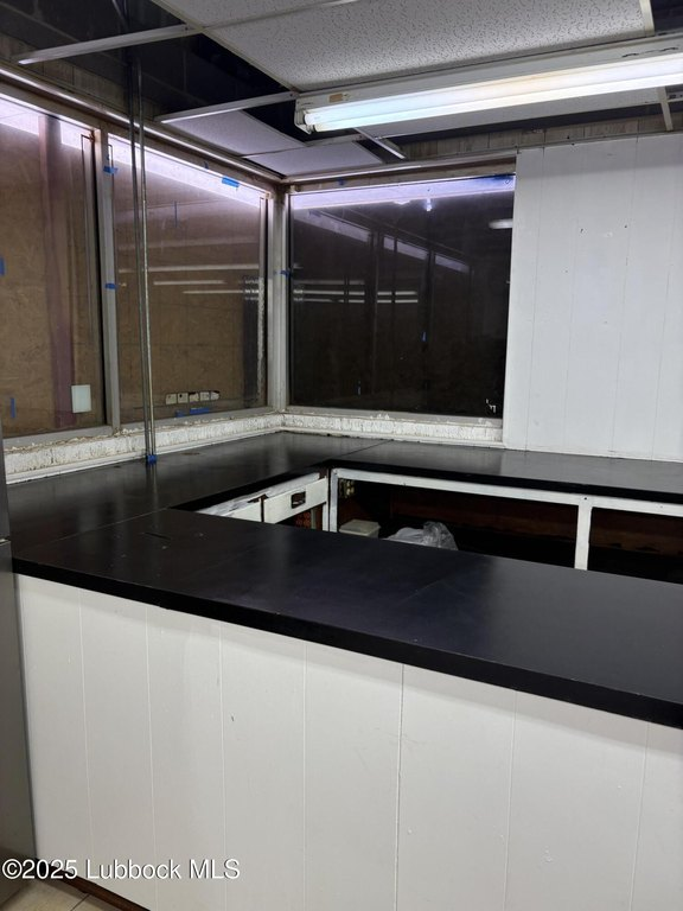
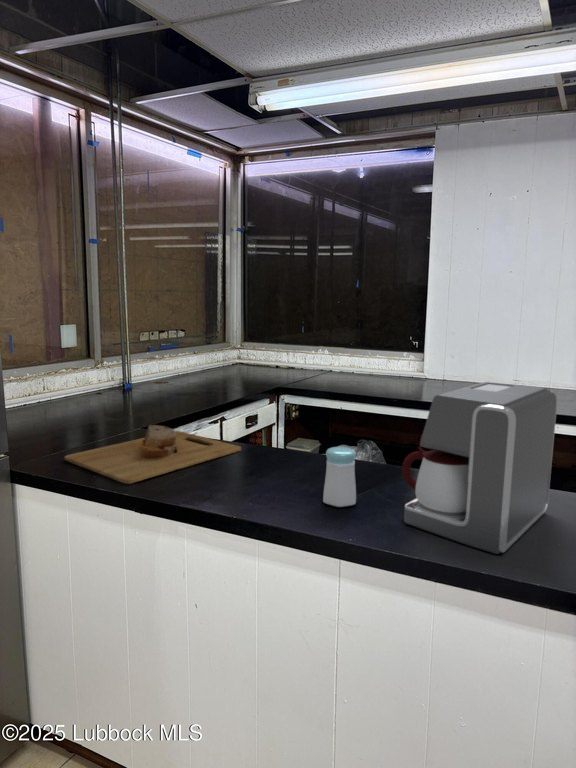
+ coffee maker [401,381,558,556]
+ cutting board [64,424,242,485]
+ salt shaker [322,446,357,508]
